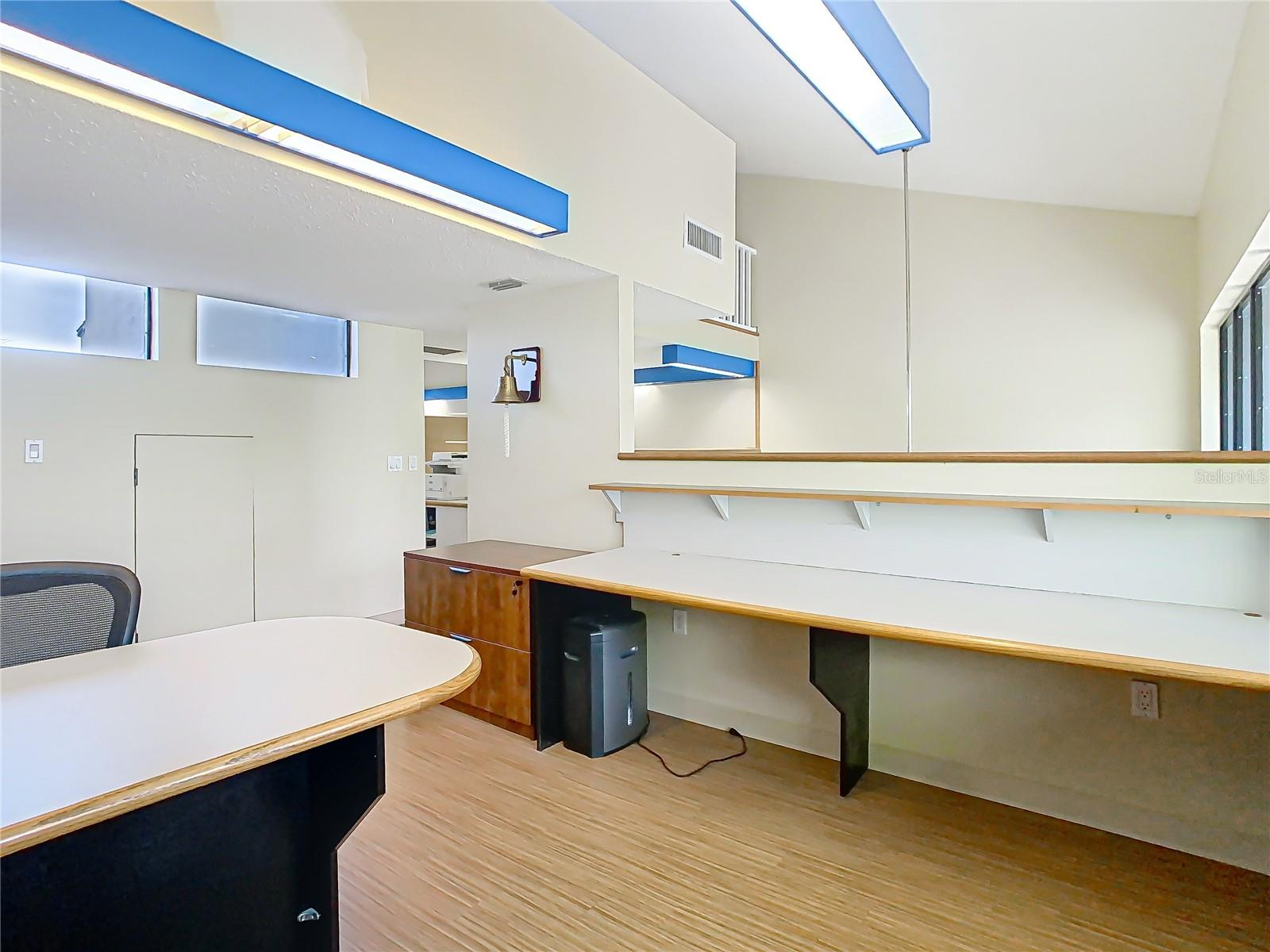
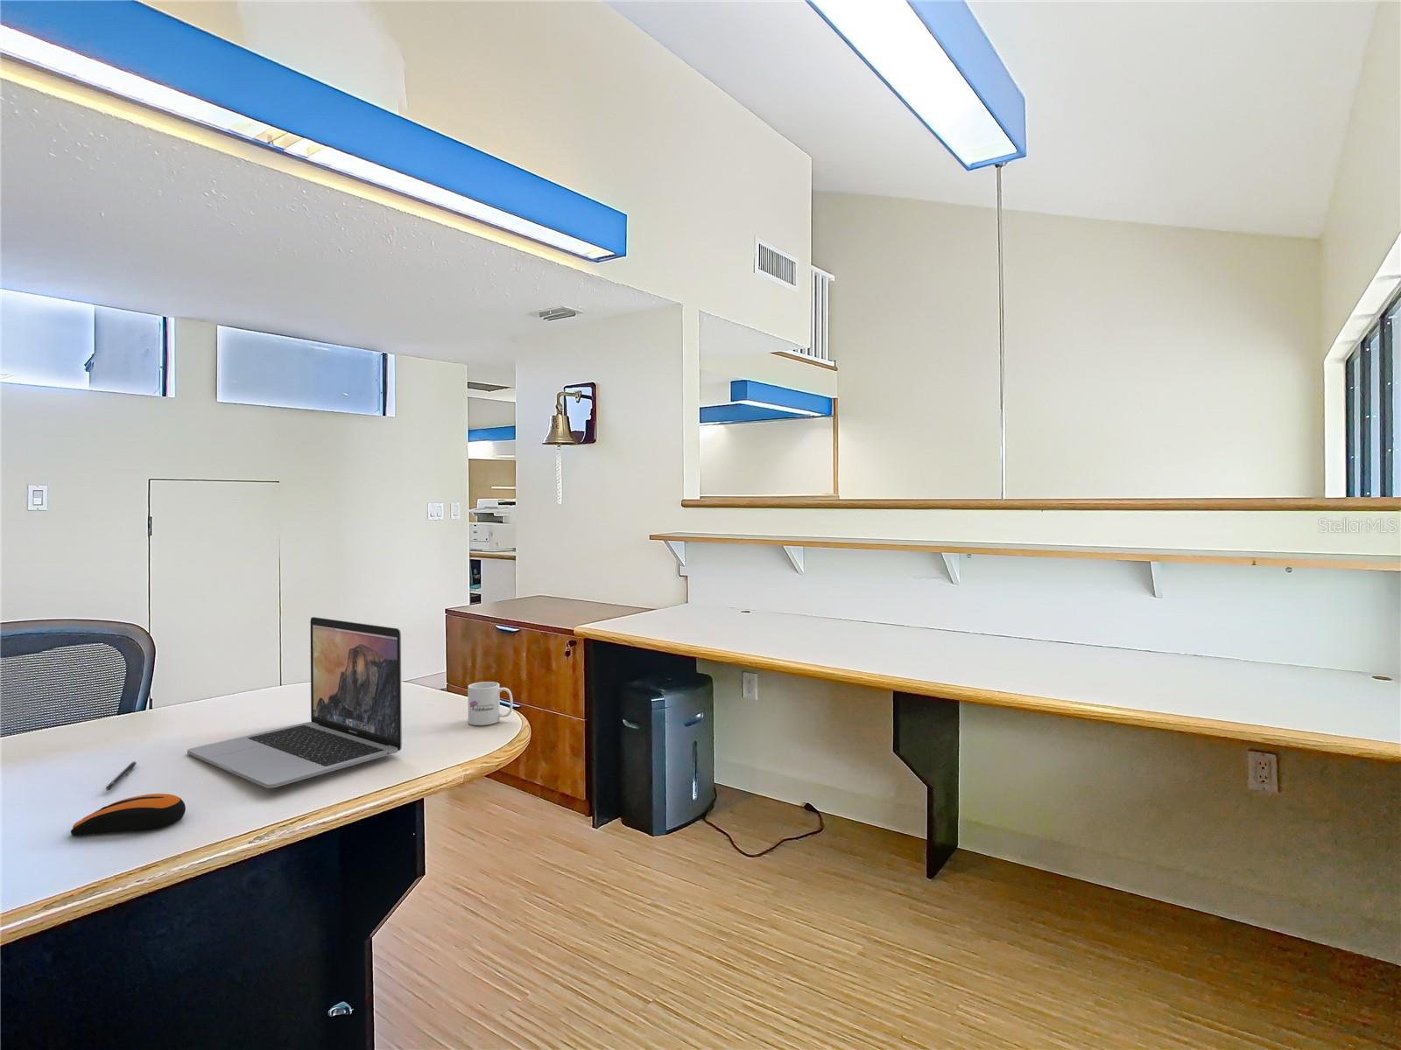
+ laptop [186,617,403,790]
+ pen [105,760,138,791]
+ computer mouse [71,793,186,836]
+ mug [467,681,514,726]
